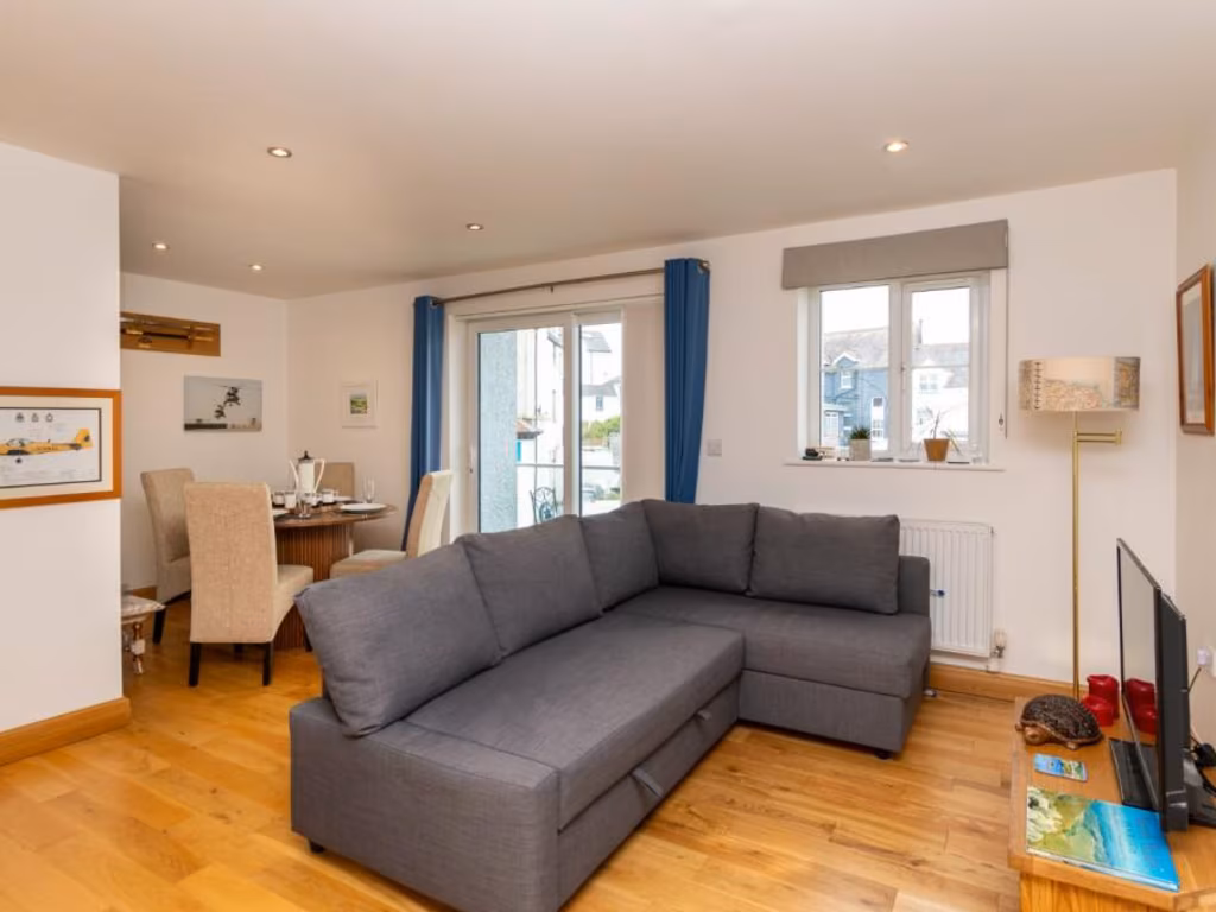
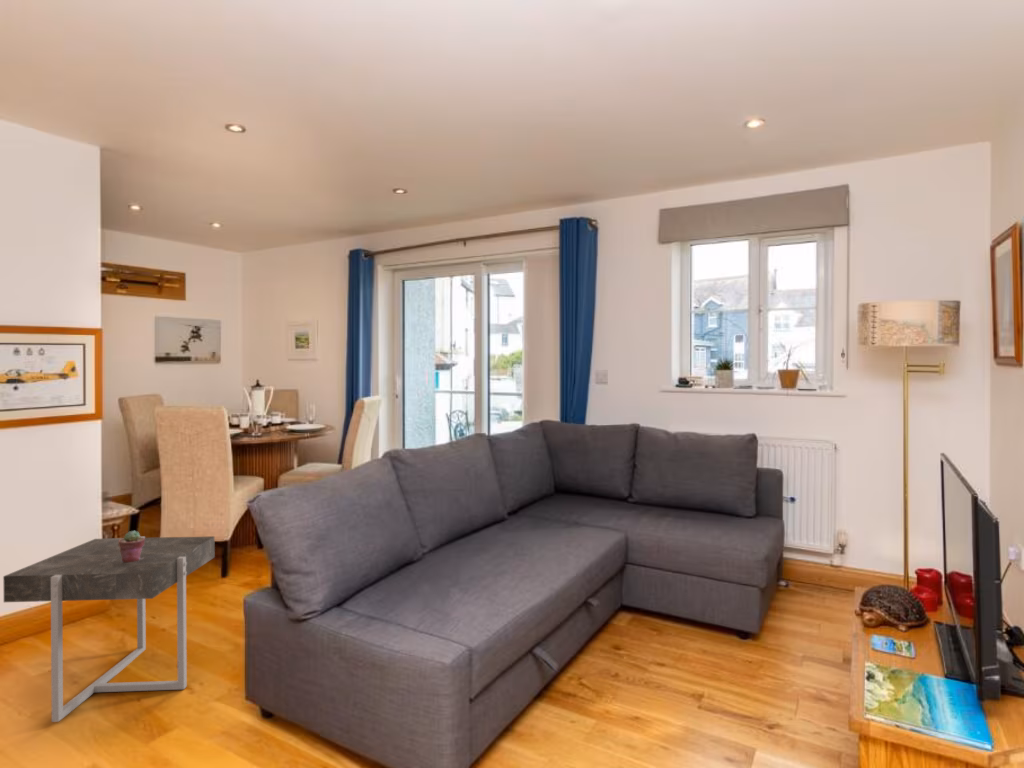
+ potted succulent [118,530,145,562]
+ side table [2,535,216,723]
